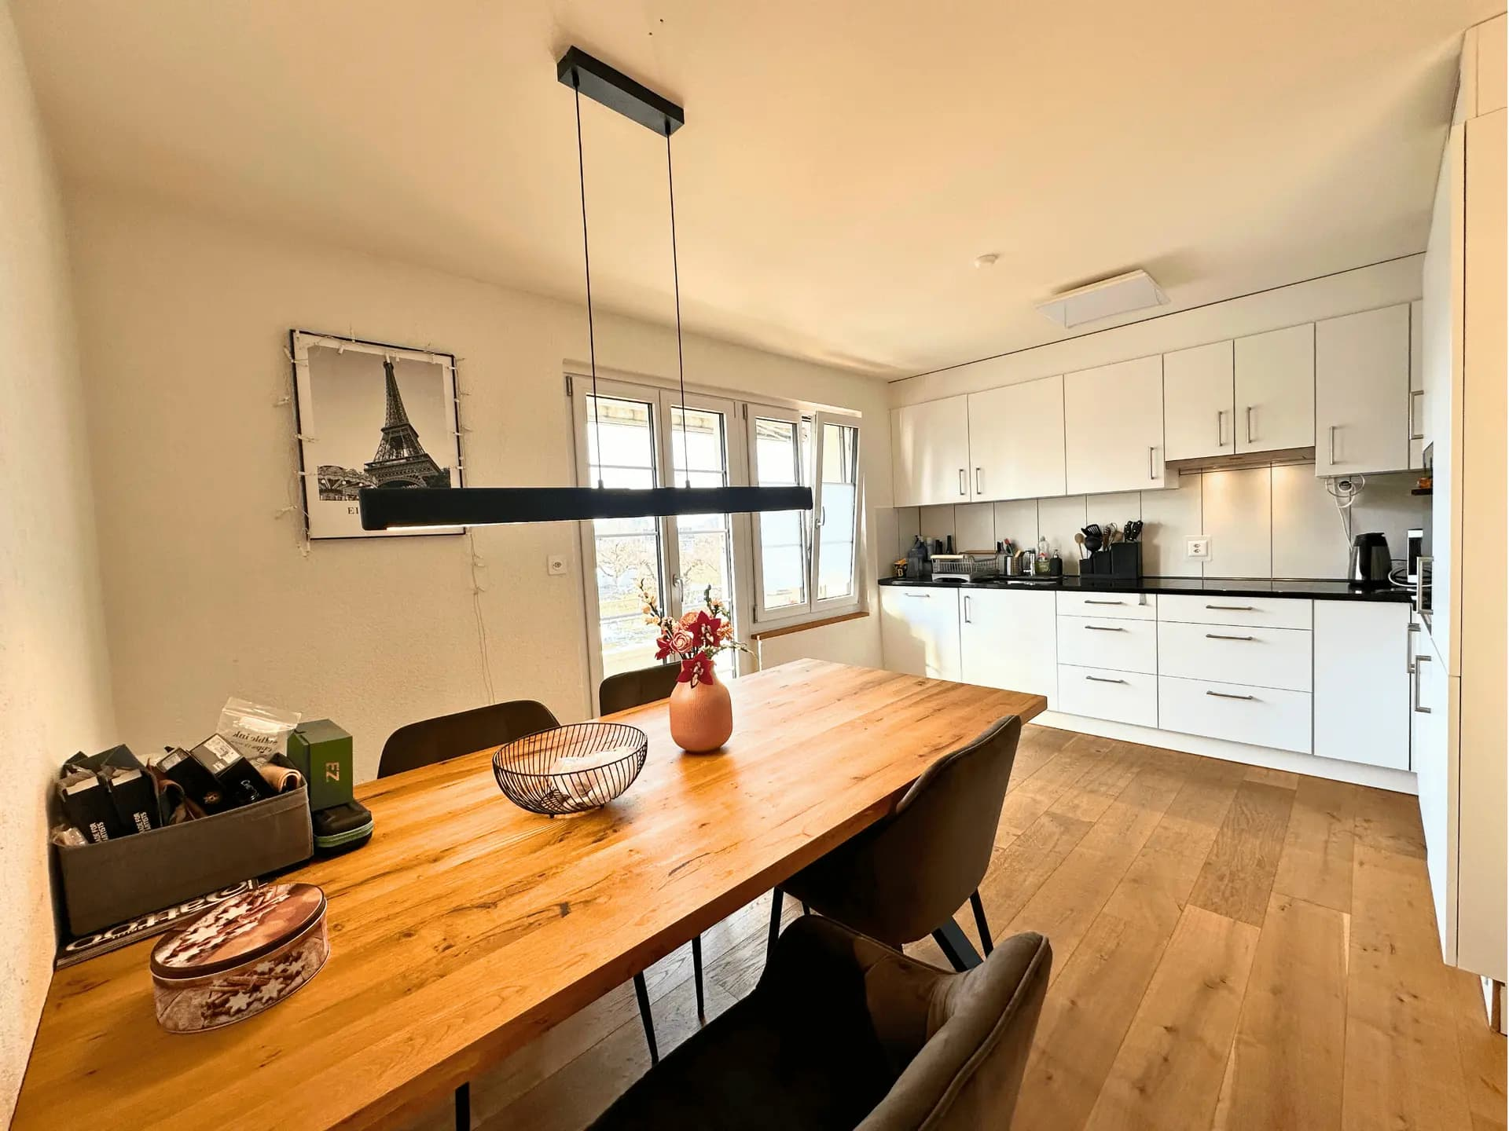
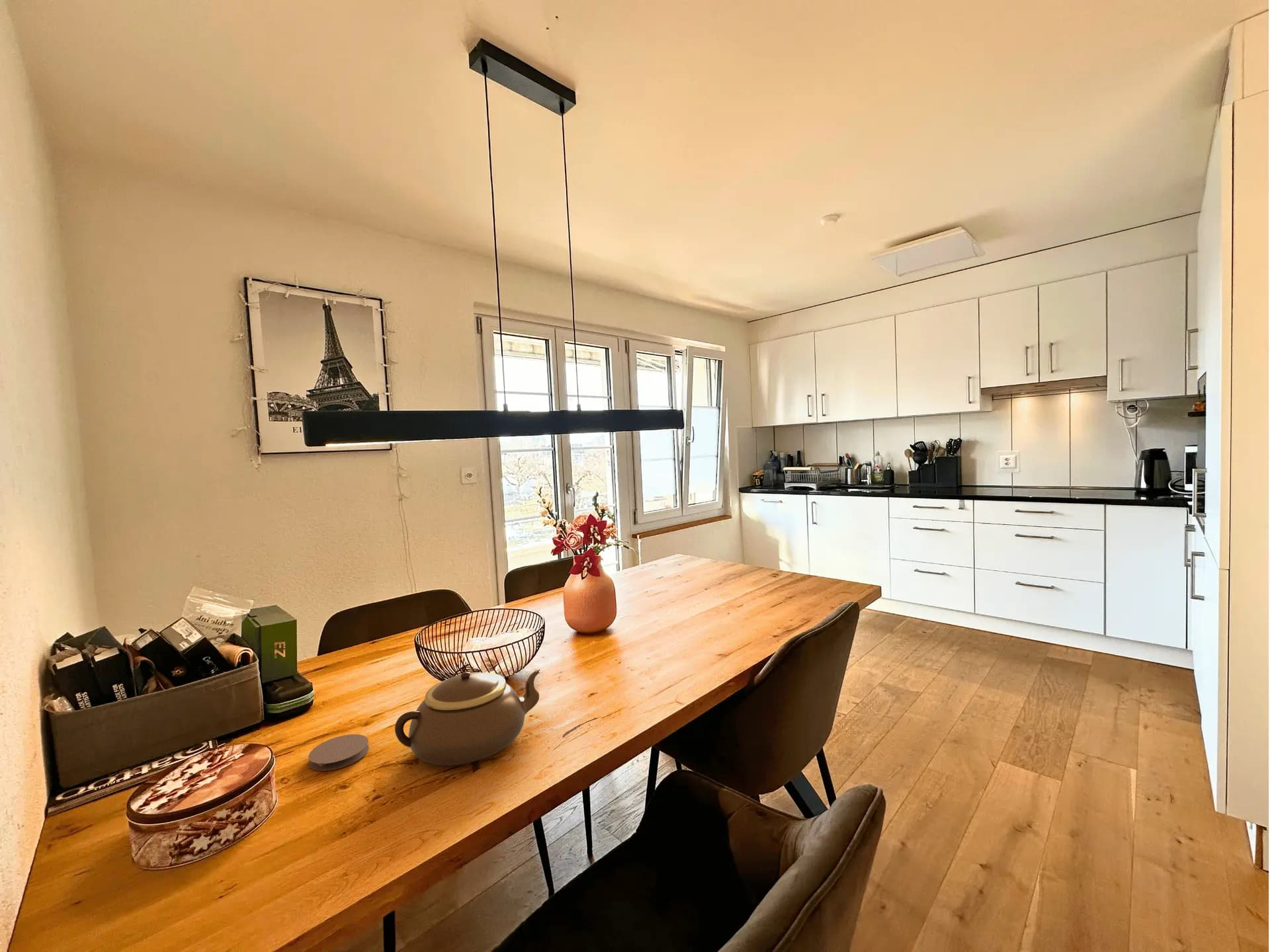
+ coaster [308,734,370,772]
+ teapot [394,668,542,766]
